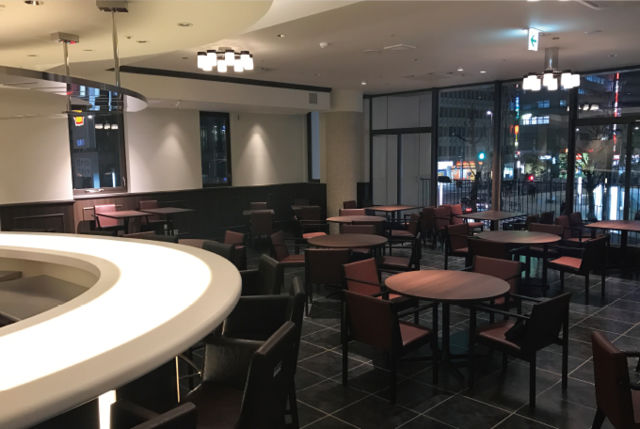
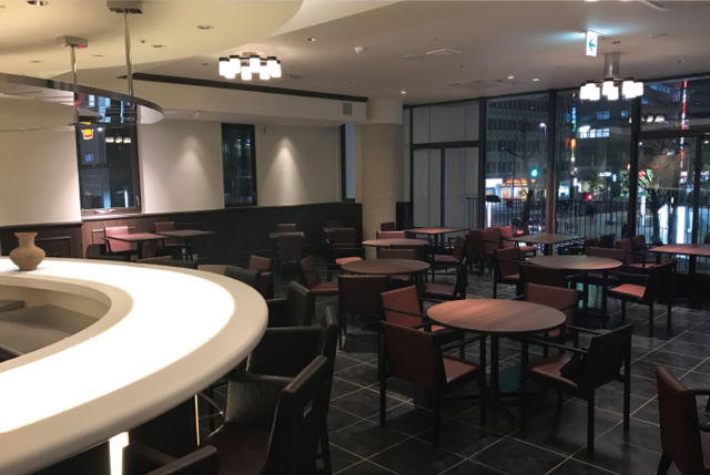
+ vase [8,231,47,271]
